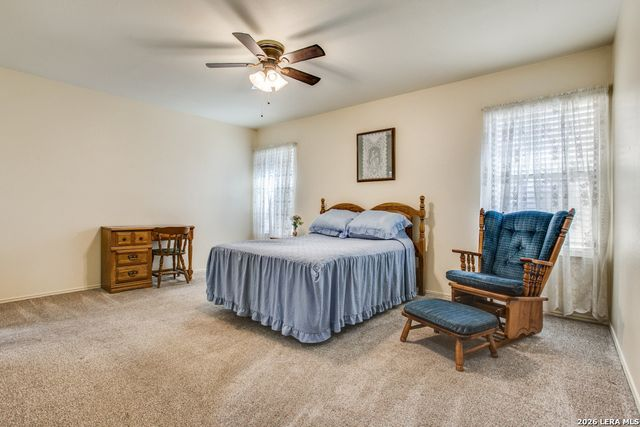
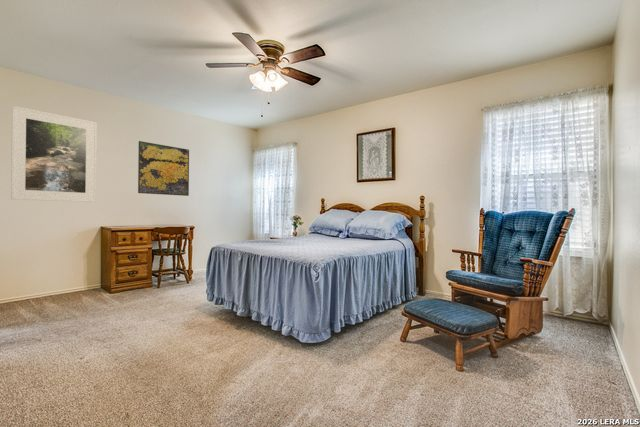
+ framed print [137,140,190,197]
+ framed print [10,105,98,203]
